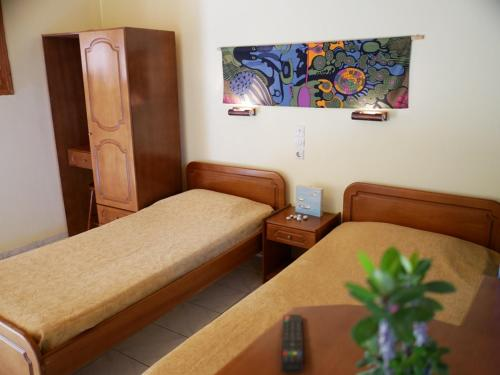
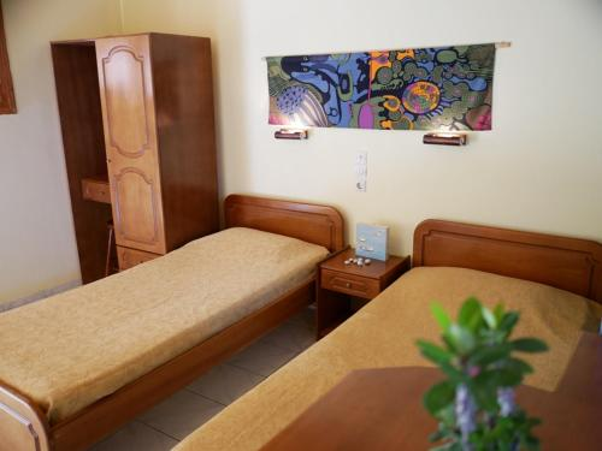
- remote control [280,313,305,375]
